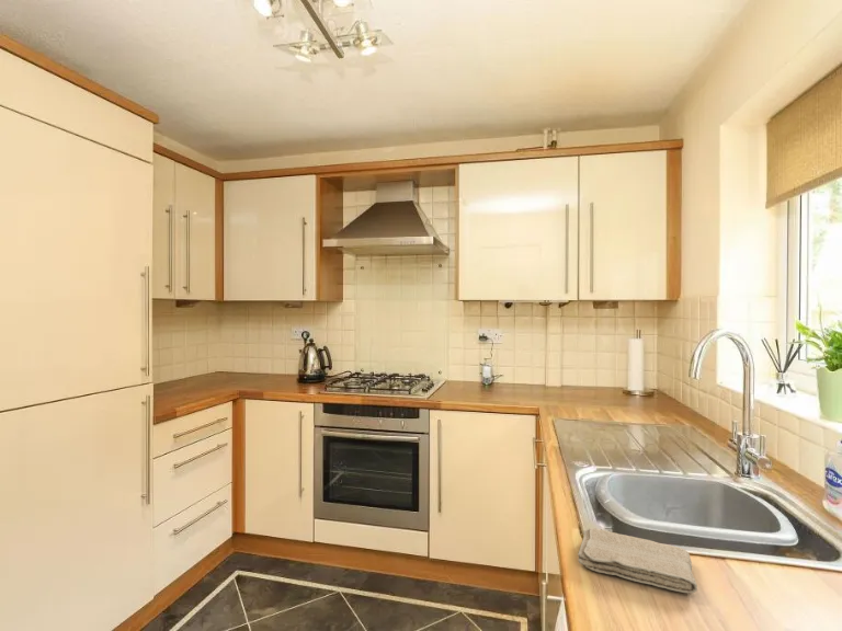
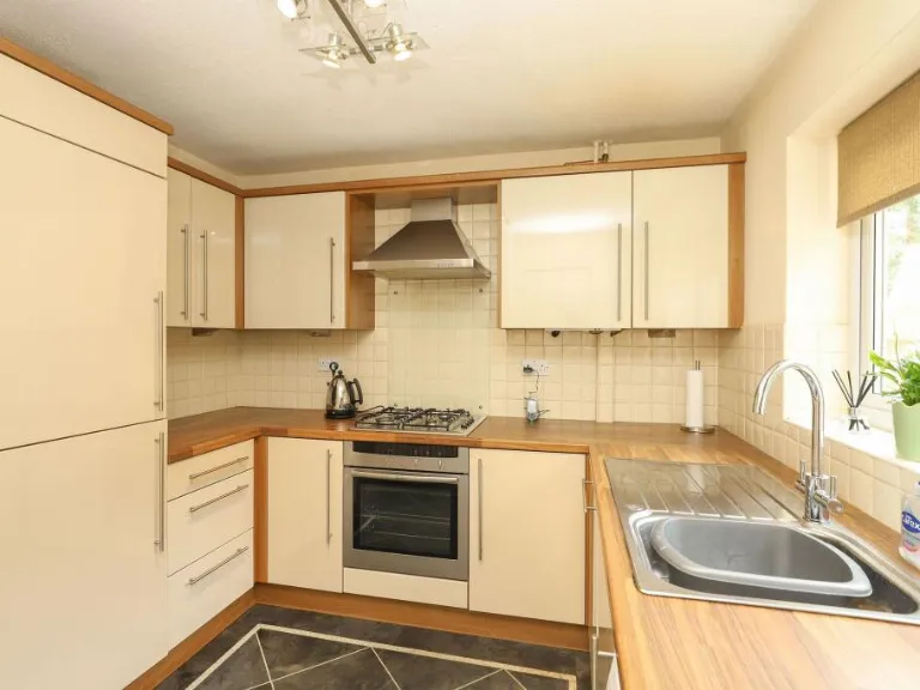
- washcloth [577,527,698,594]
